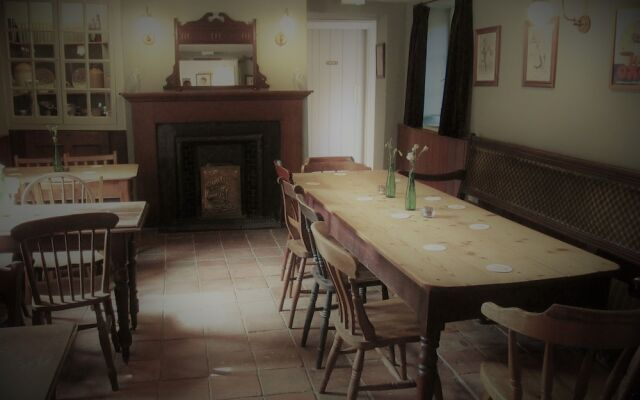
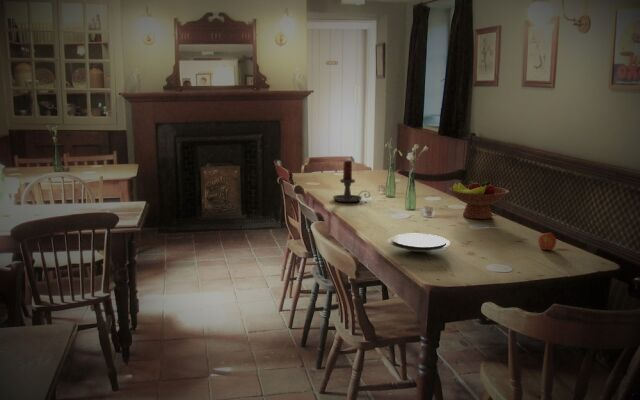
+ candle holder [332,160,371,203]
+ plate [387,233,451,253]
+ fruit [537,232,557,251]
+ fruit bowl [449,179,510,220]
